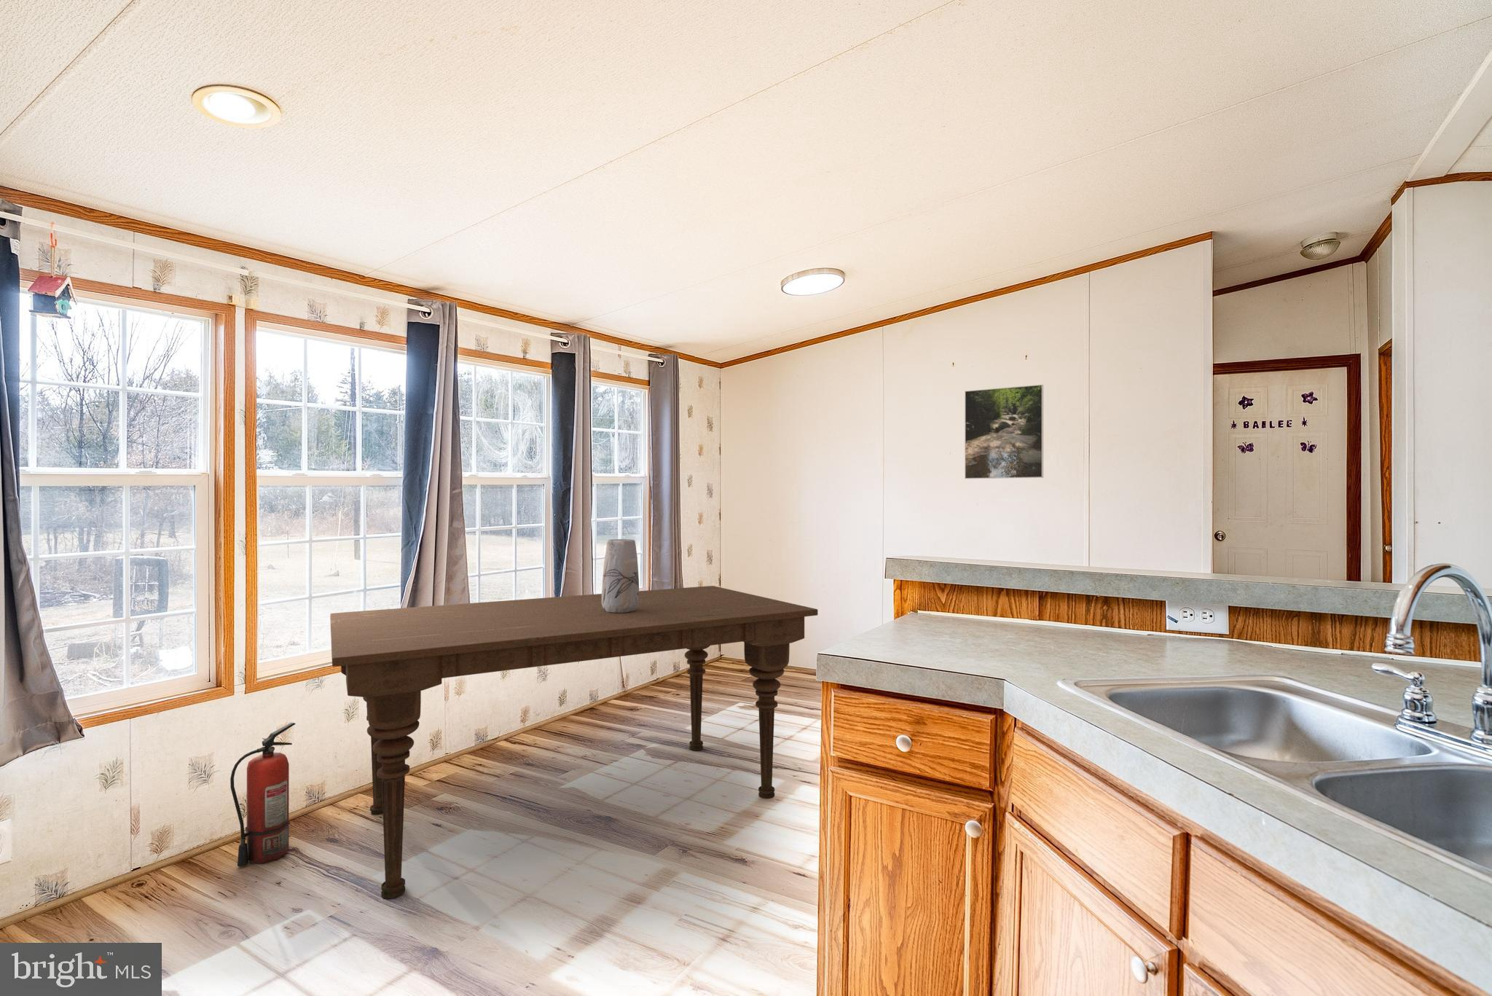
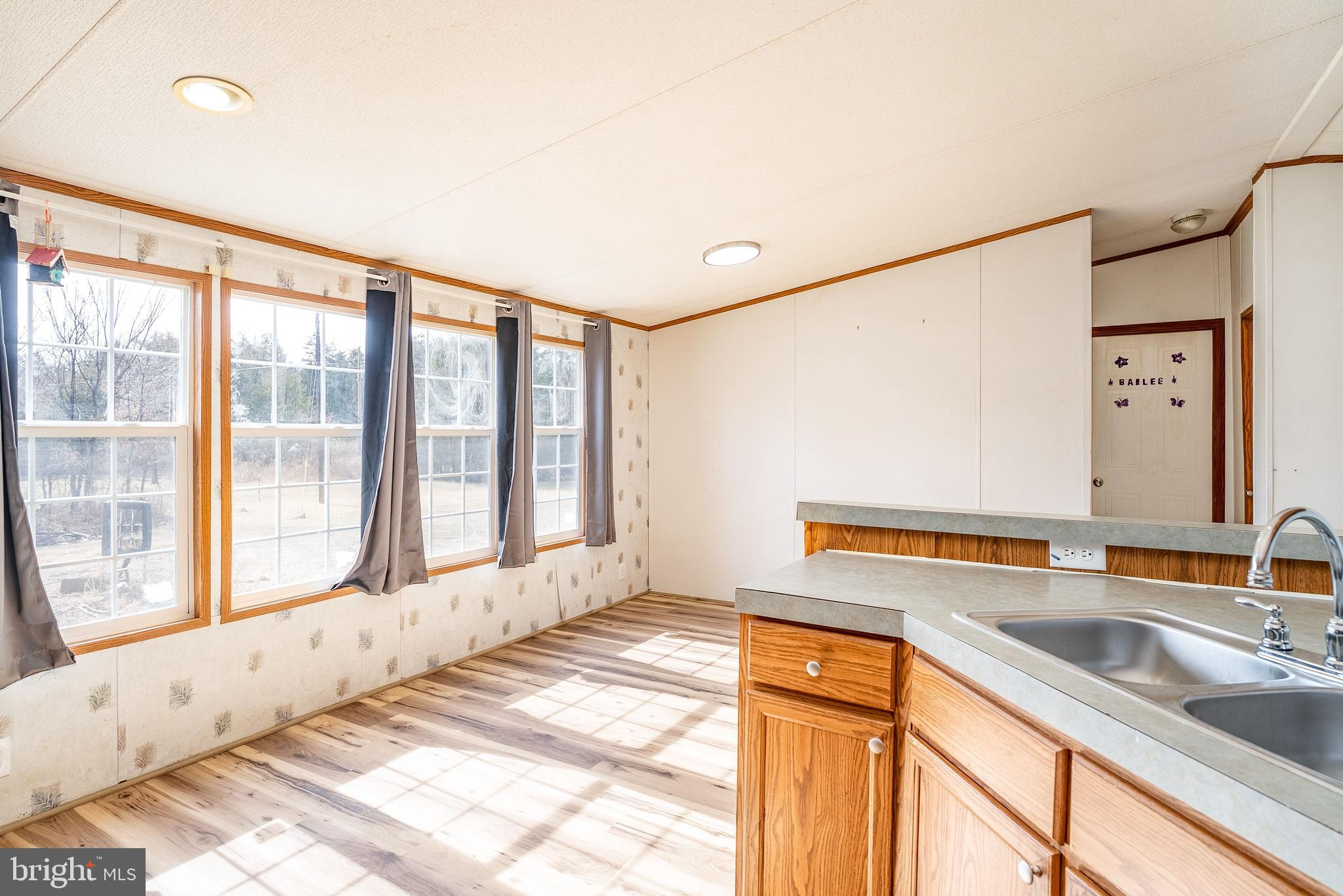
- vase [601,538,640,612]
- dining table [329,585,819,899]
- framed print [964,384,1044,479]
- fire extinguisher [230,723,297,867]
